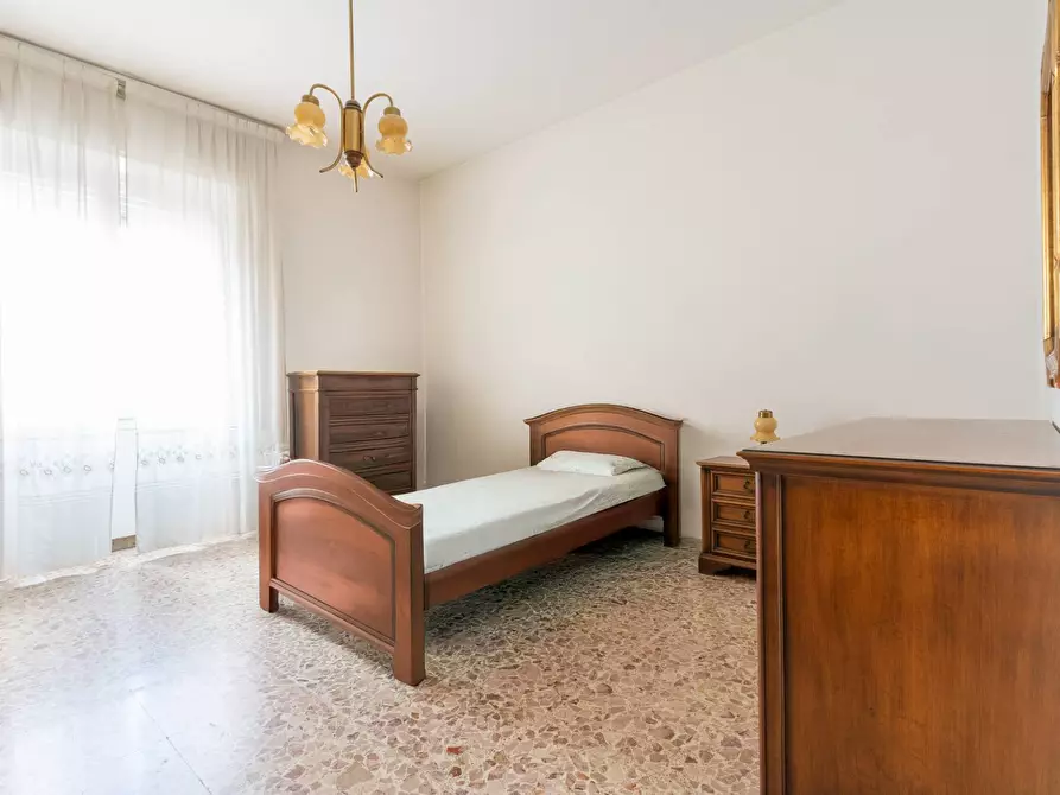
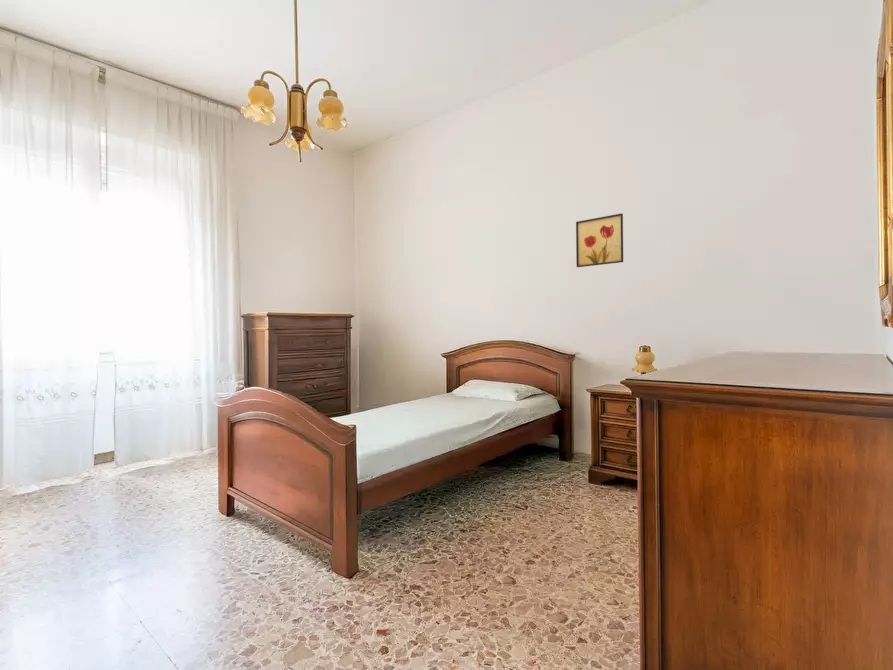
+ wall art [575,212,624,268]
